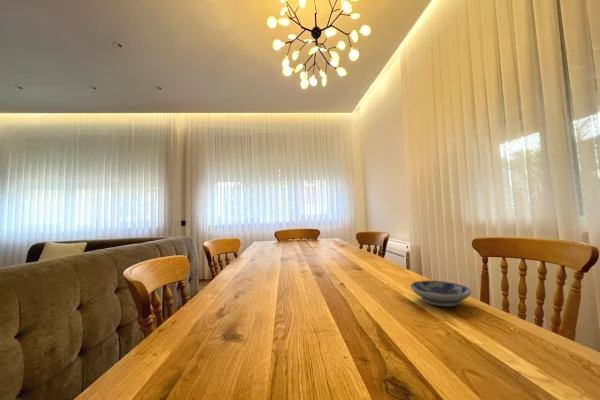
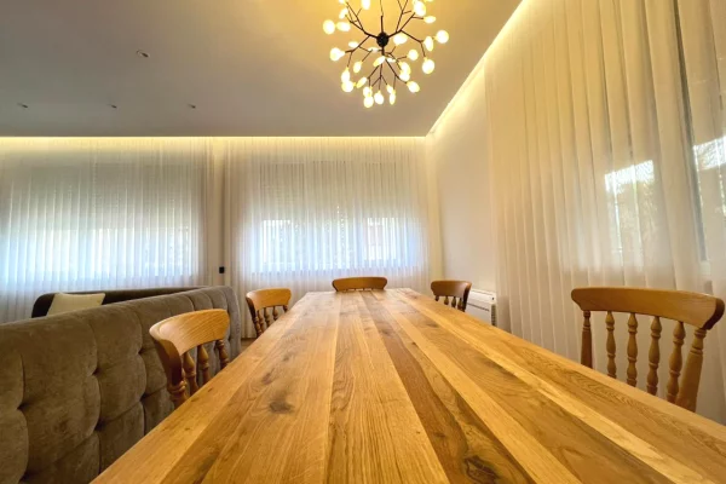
- bowl [409,280,473,307]
